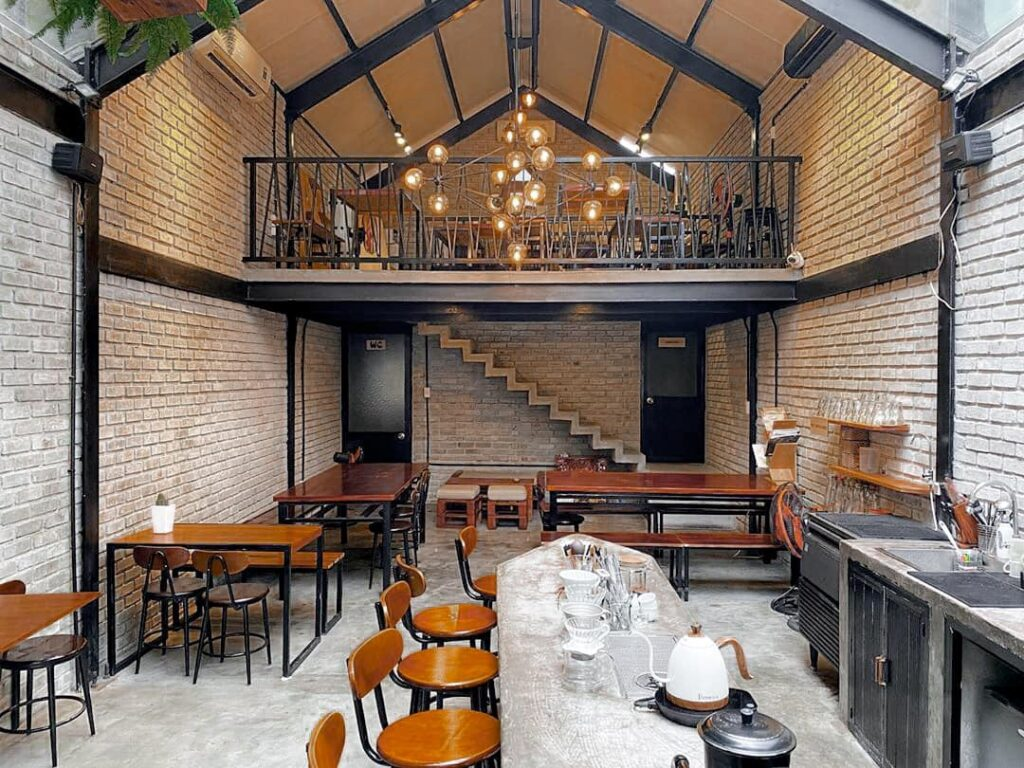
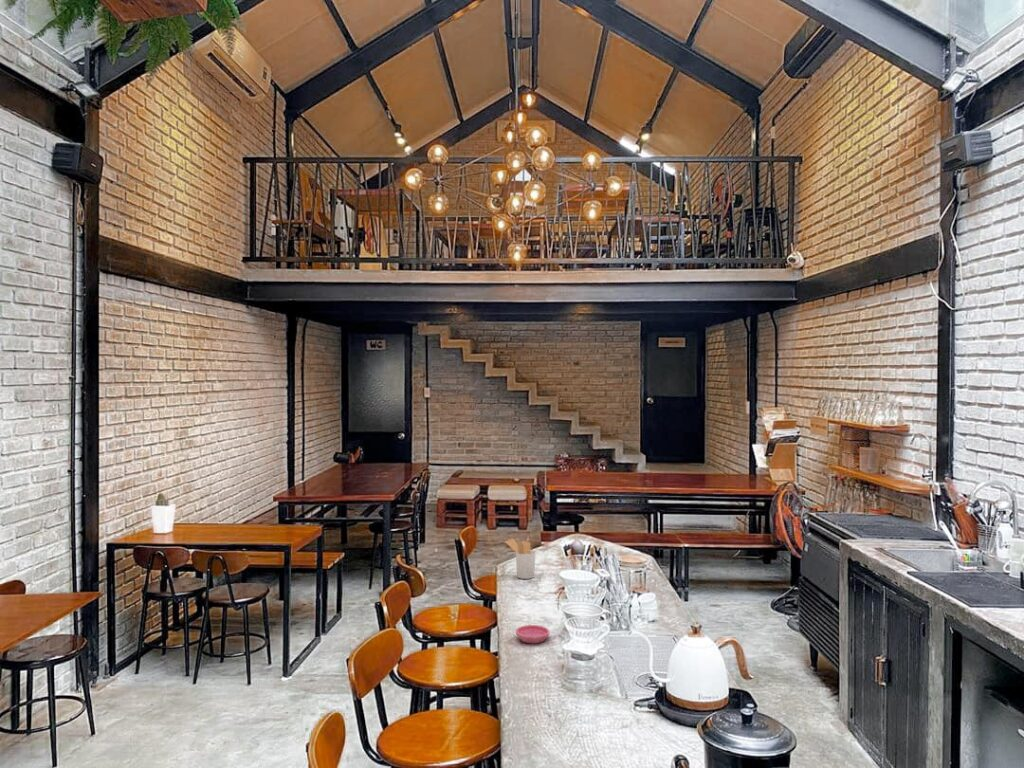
+ utensil holder [504,538,536,580]
+ saucer [515,624,550,644]
